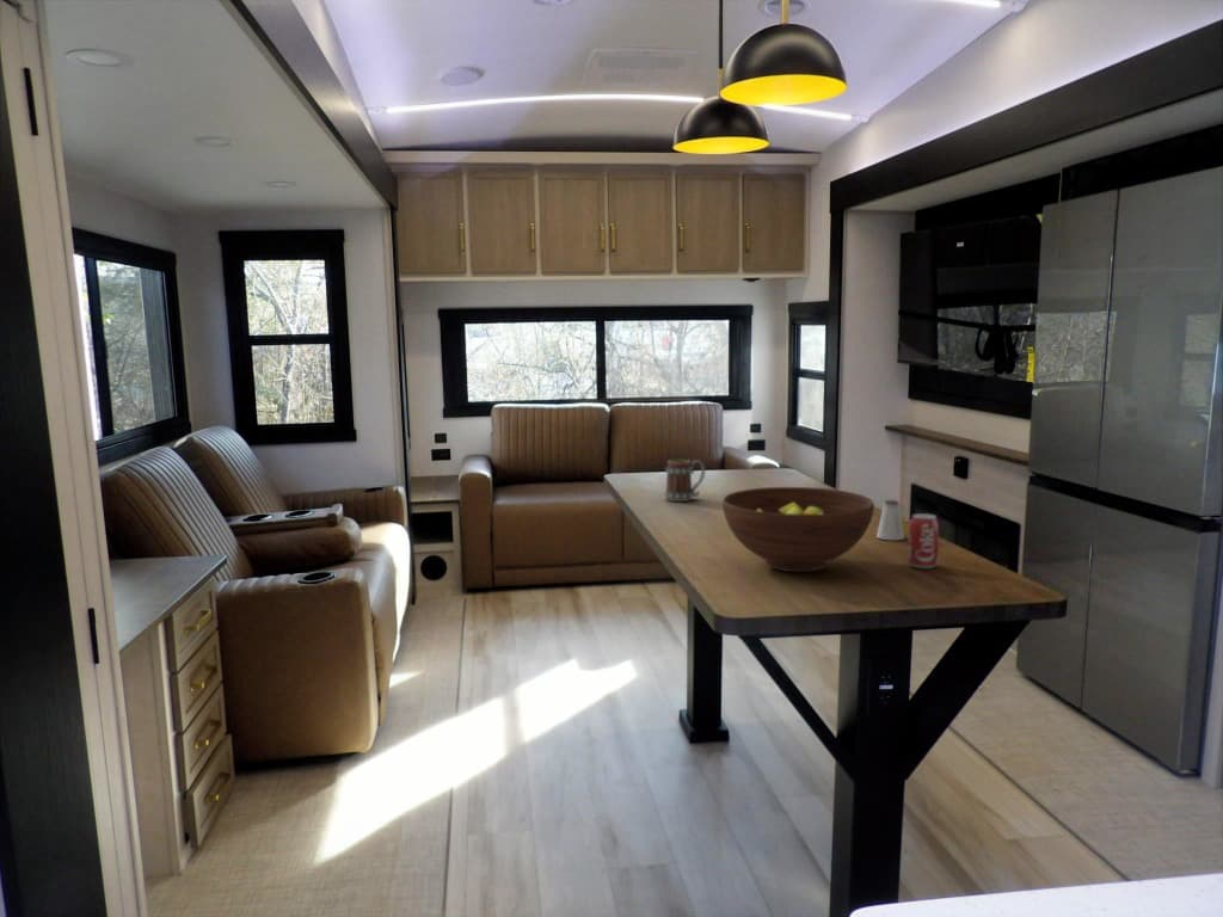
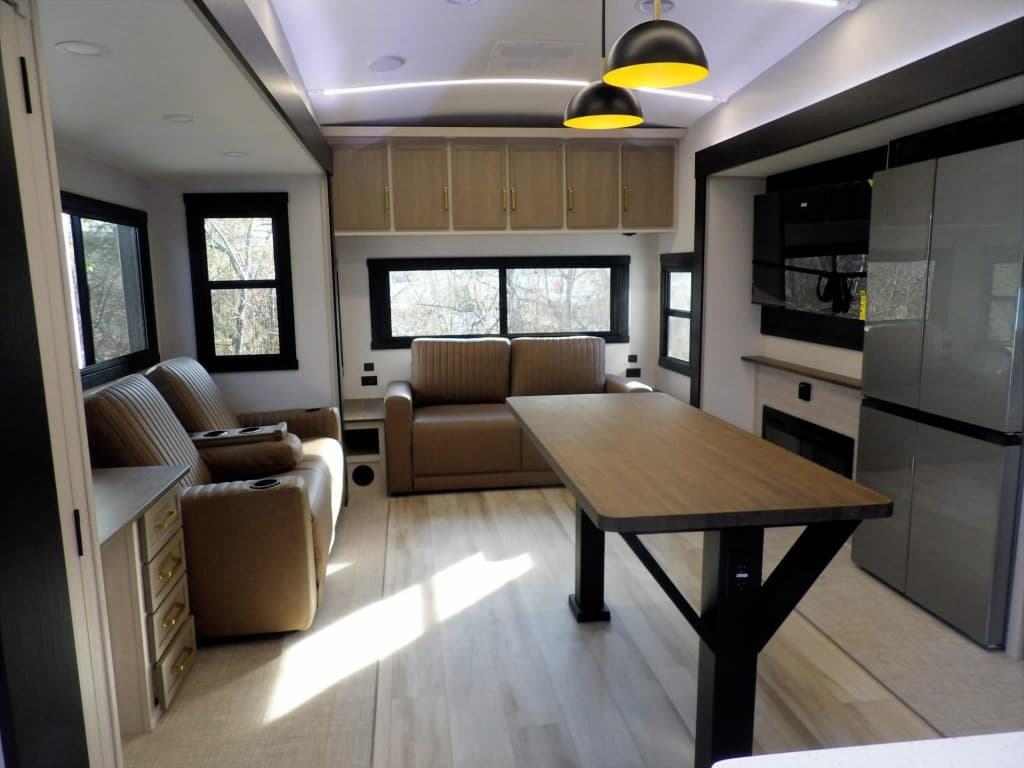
- beverage can [907,512,940,570]
- mug [663,458,706,503]
- fruit bowl [721,486,875,573]
- saltshaker [875,498,905,542]
